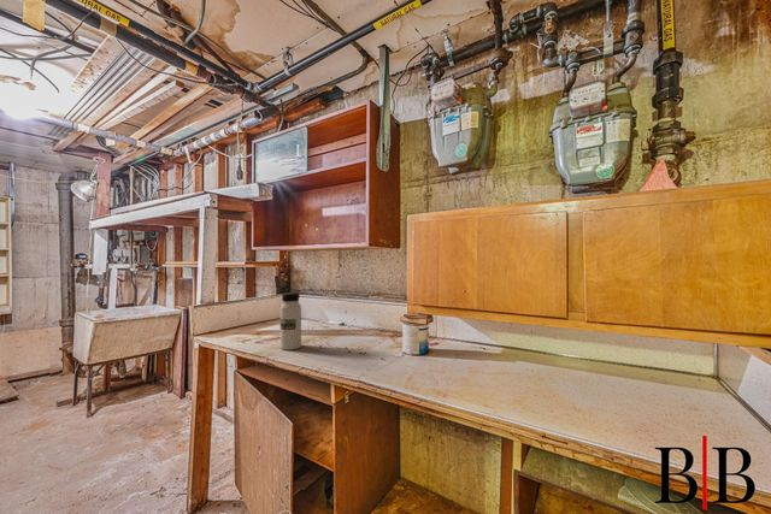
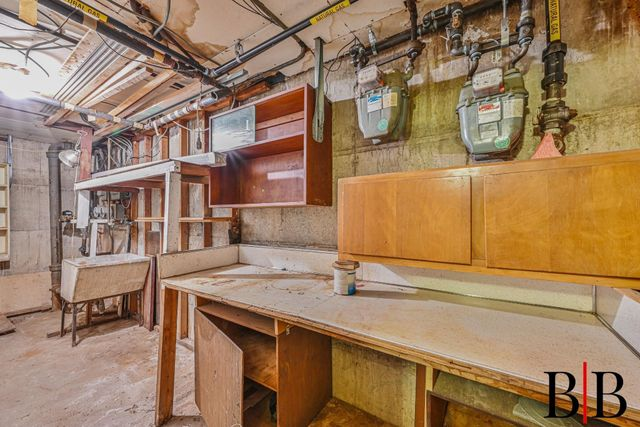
- water bottle [279,291,302,350]
